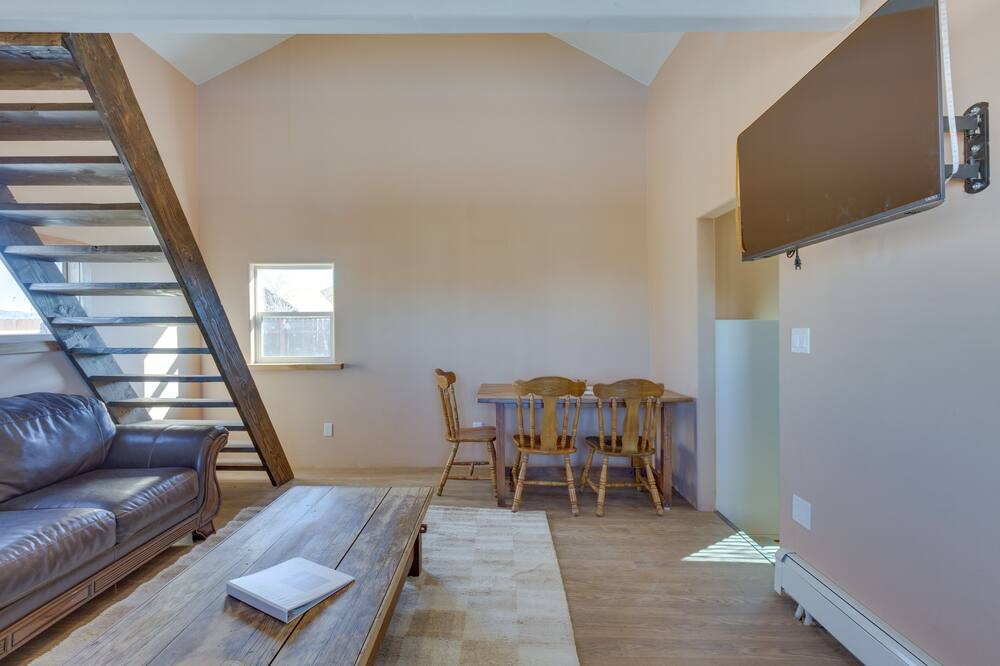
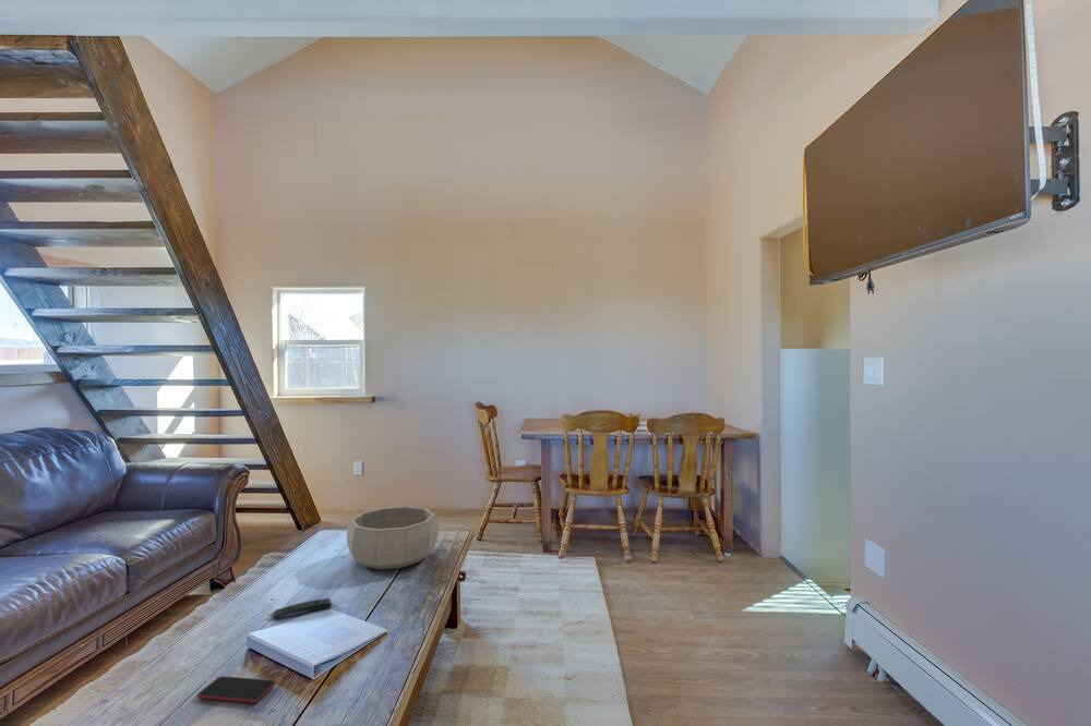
+ smartphone [196,675,277,704]
+ decorative bowl [346,505,439,571]
+ remote control [269,597,333,619]
